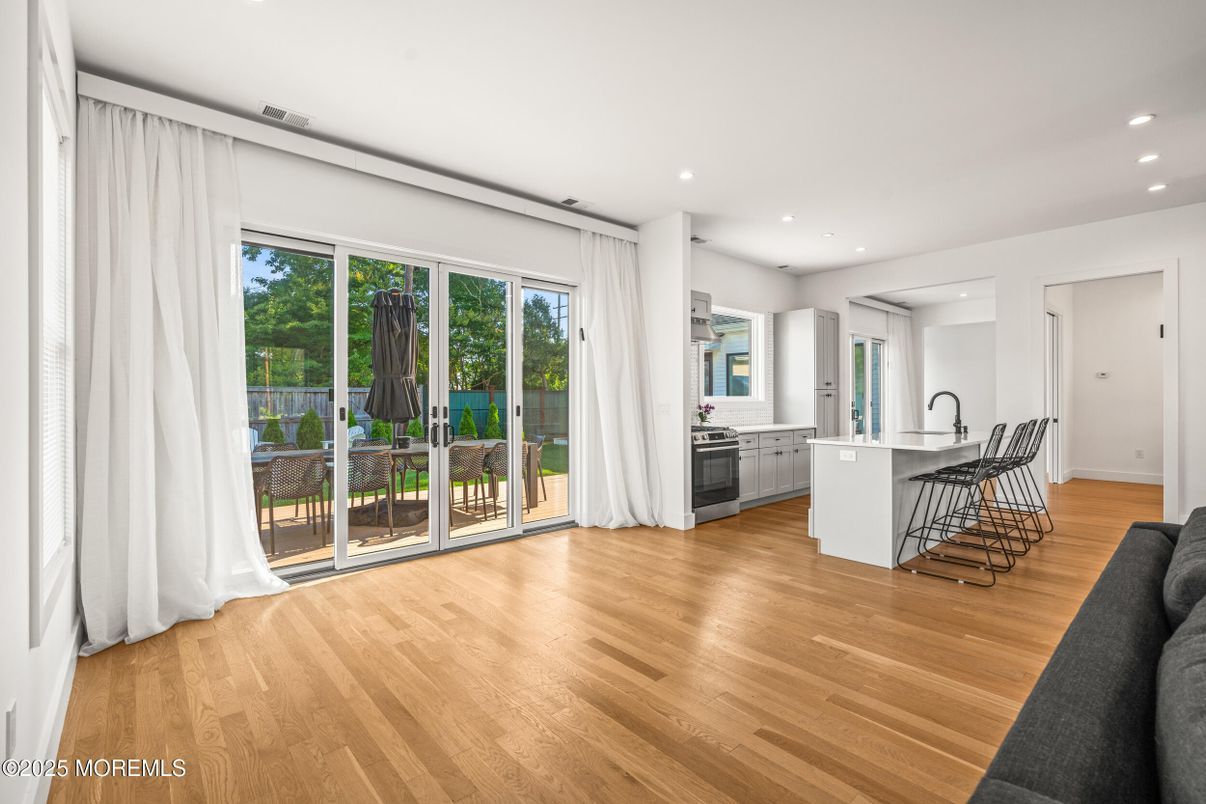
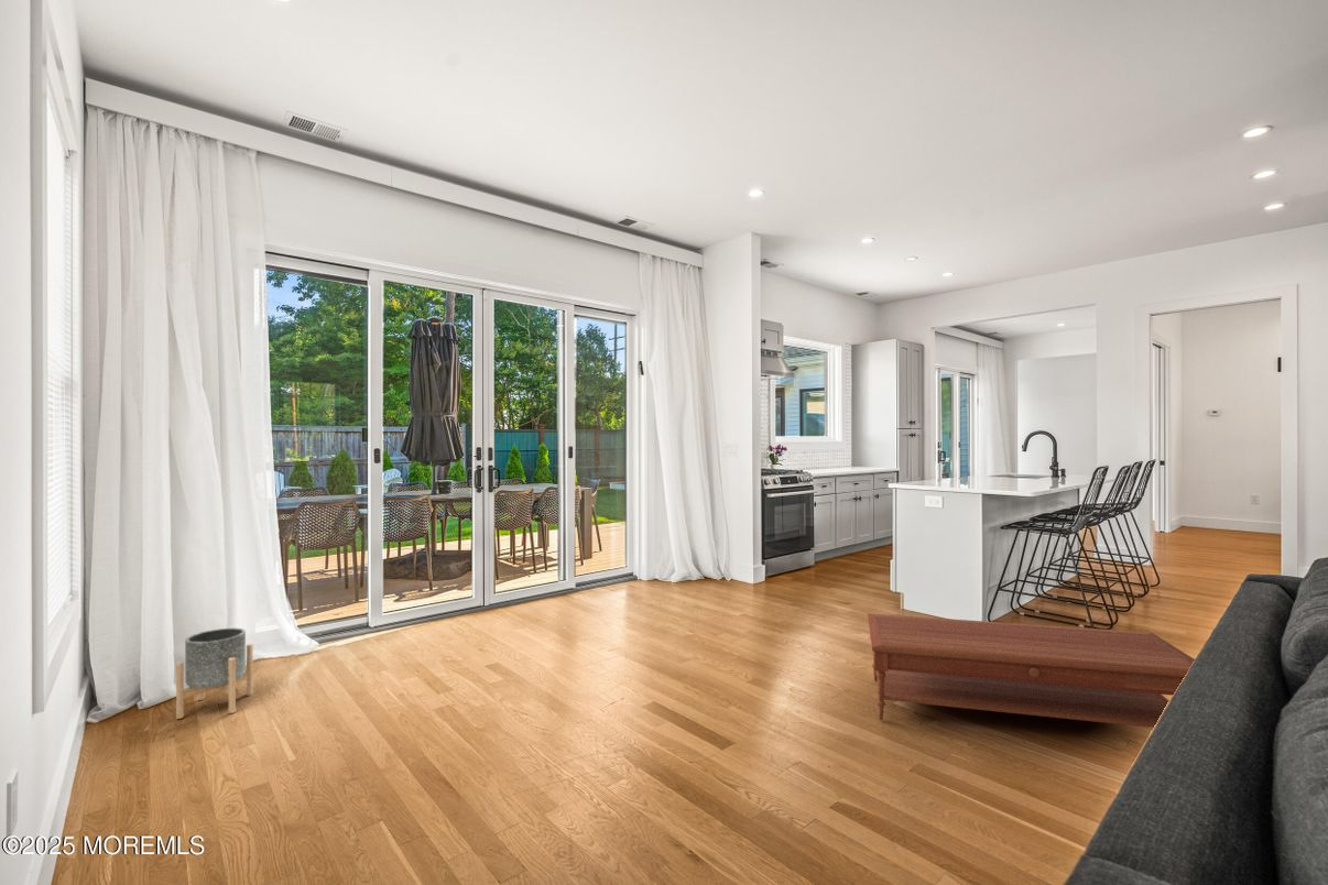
+ planter [175,627,254,720]
+ coffee table [867,612,1196,729]
